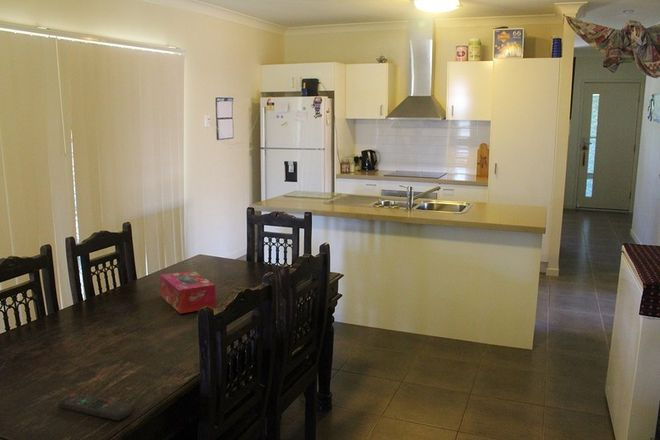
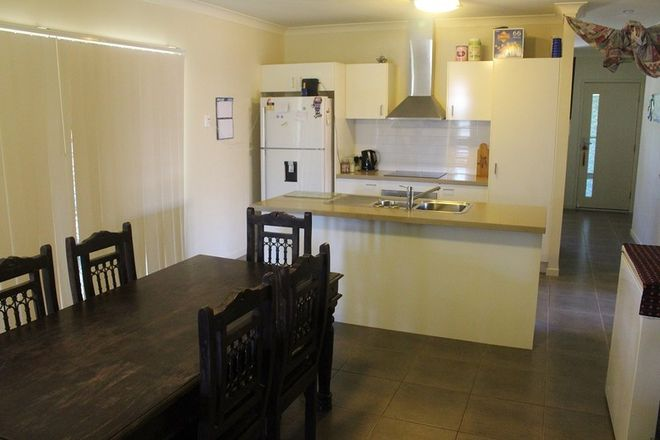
- remote control [57,392,134,421]
- tissue box [159,270,217,314]
